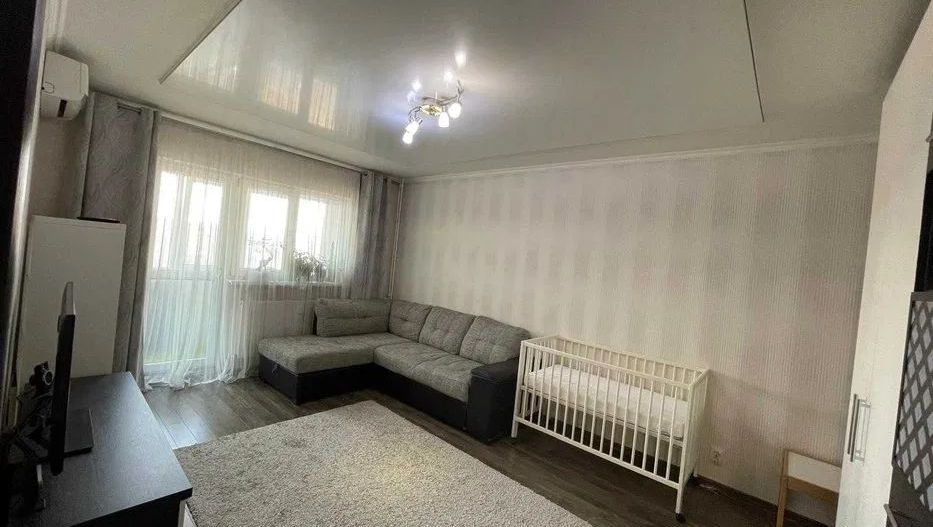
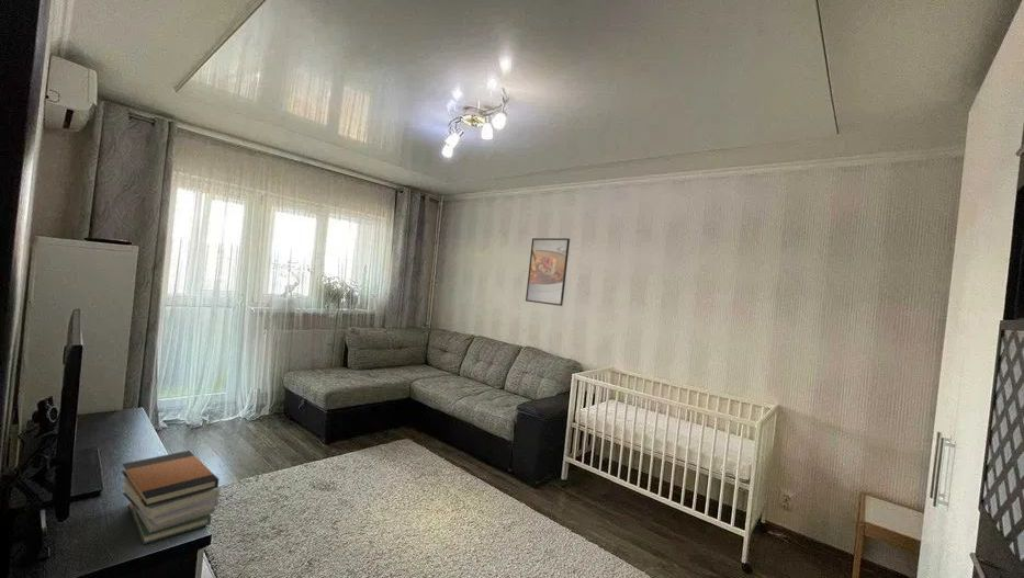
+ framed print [525,237,571,307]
+ book stack [120,450,222,545]
